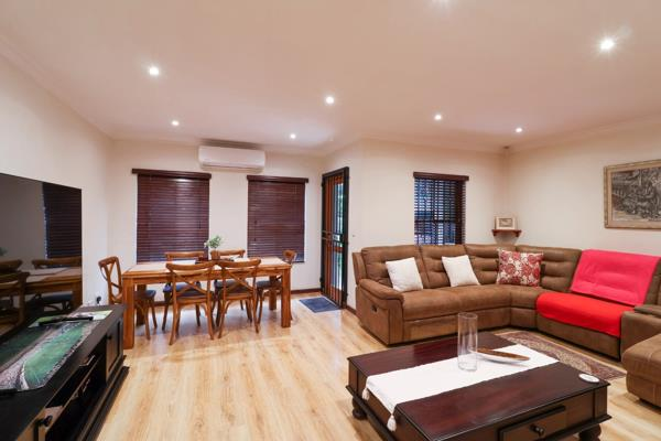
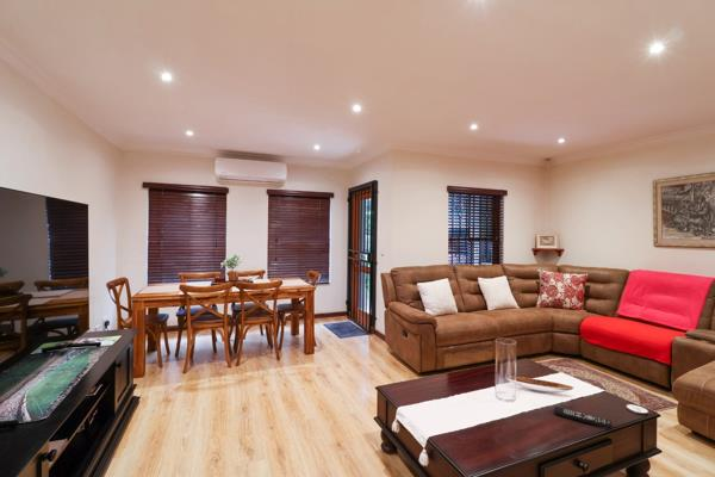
+ remote control [553,405,614,430]
